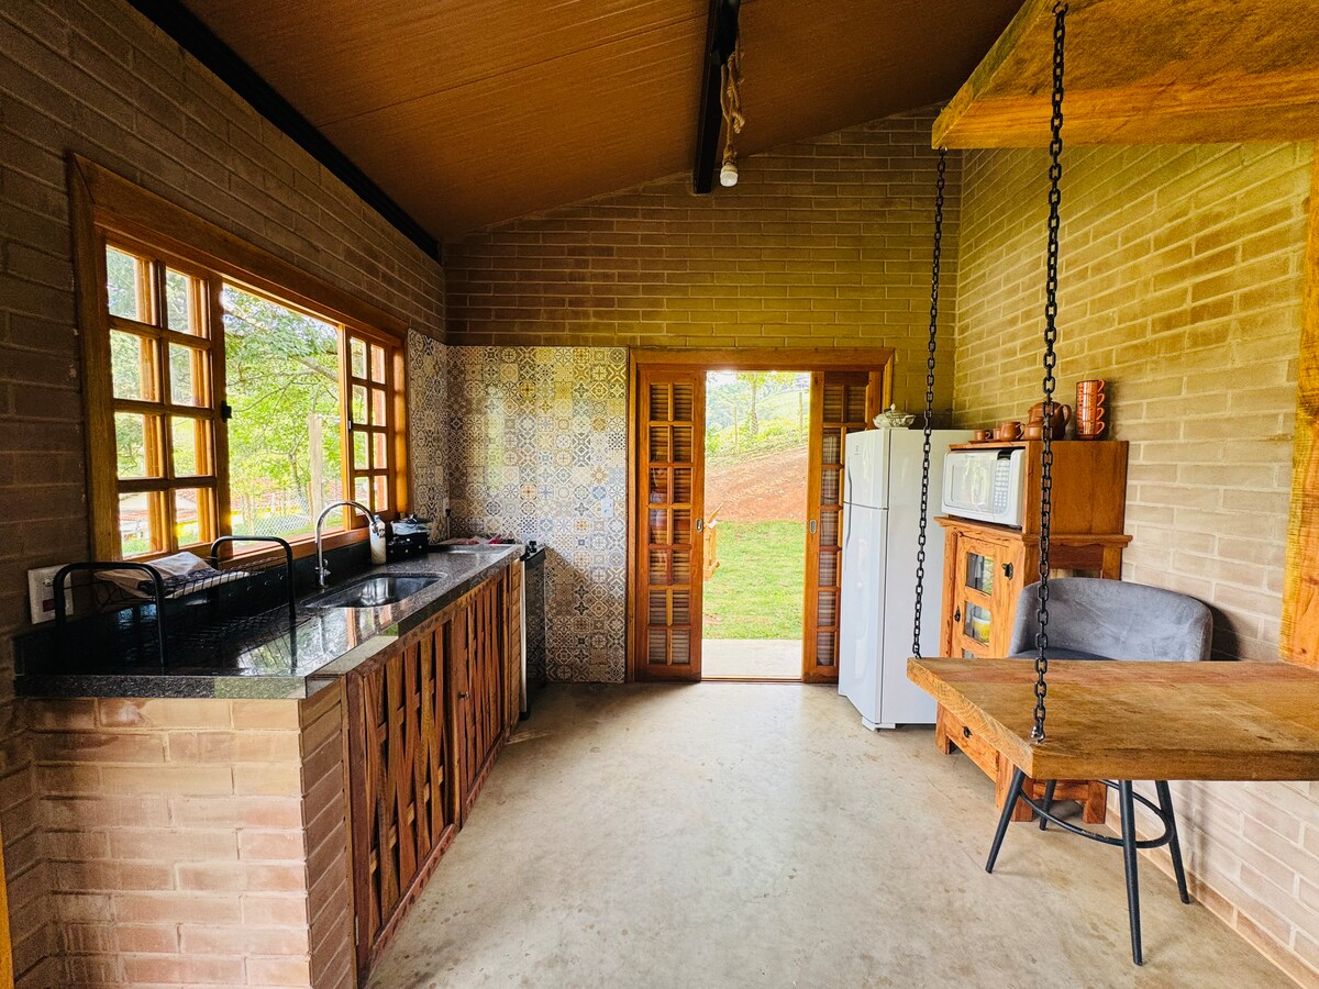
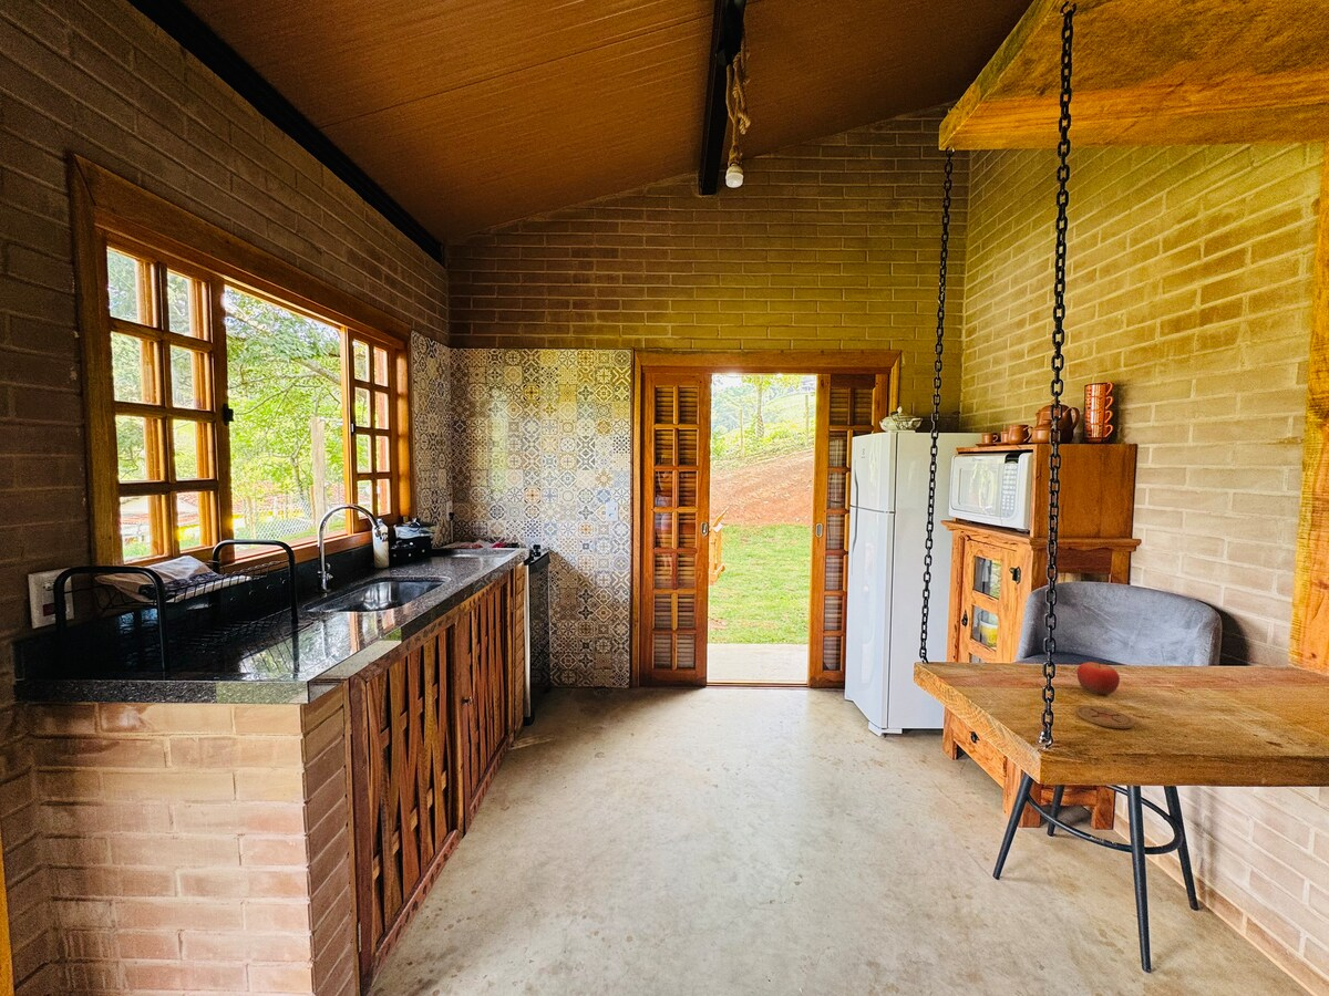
+ coaster [1076,705,1135,729]
+ fruit [1075,658,1121,695]
